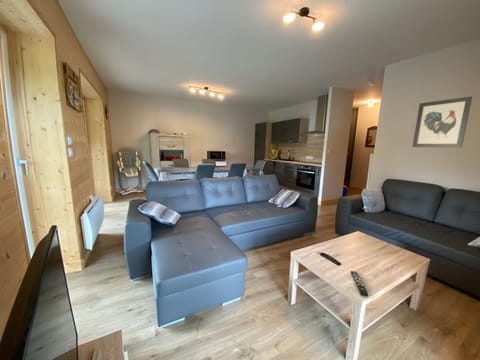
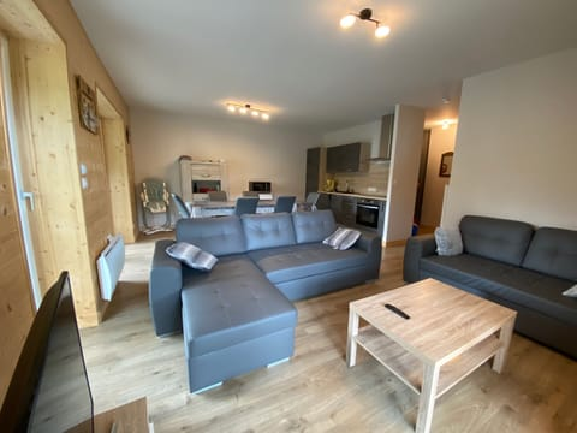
- wall art [411,95,473,149]
- remote control [350,270,369,298]
